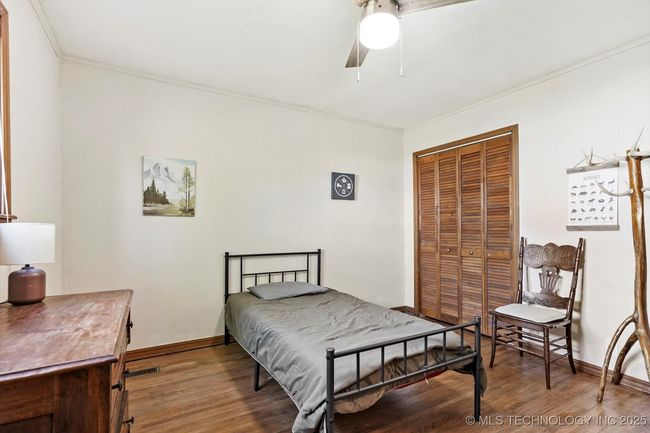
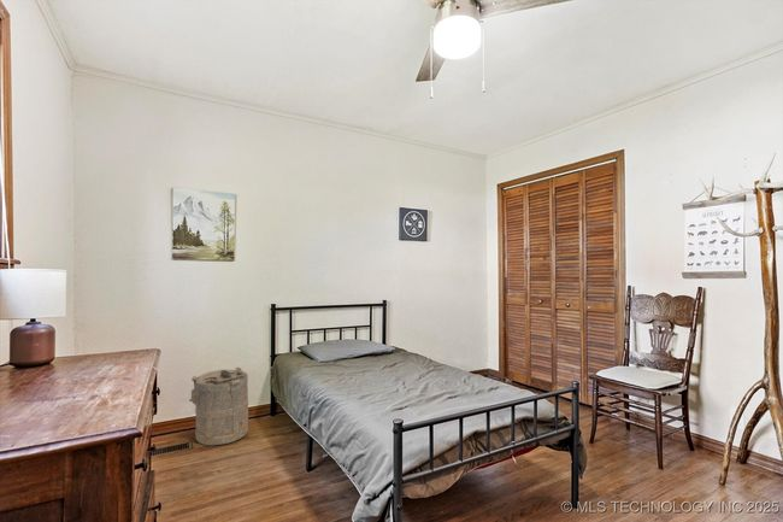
+ laundry hamper [188,366,249,446]
